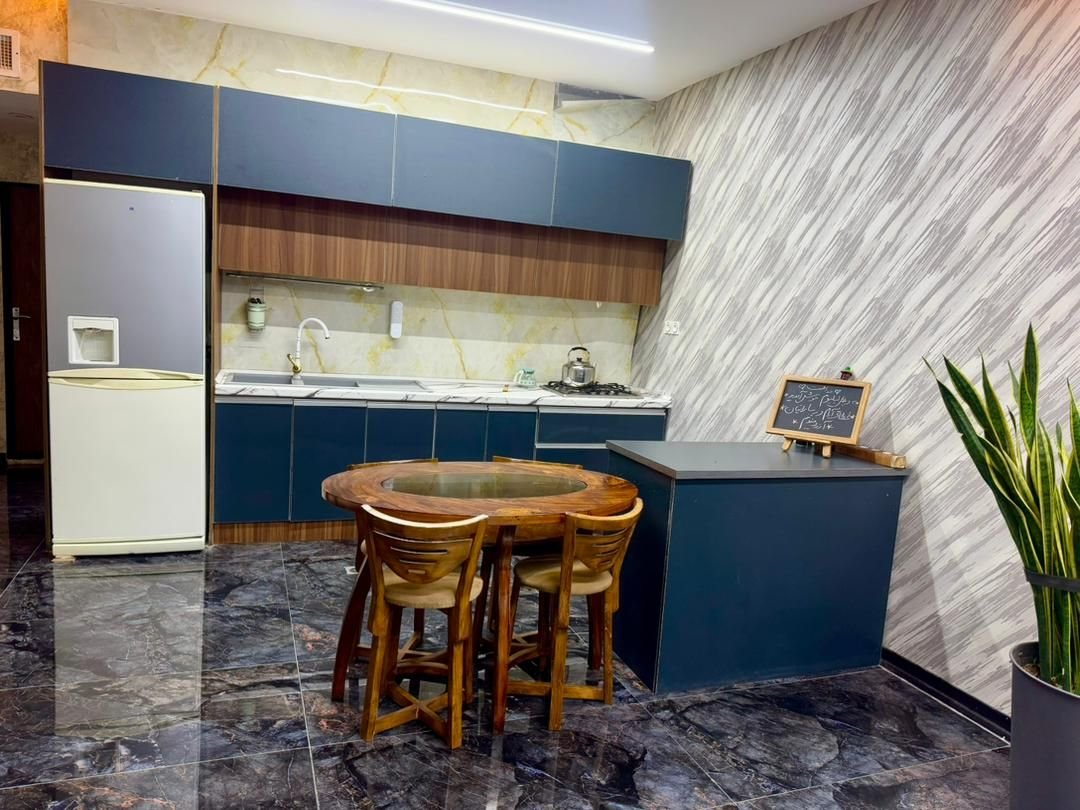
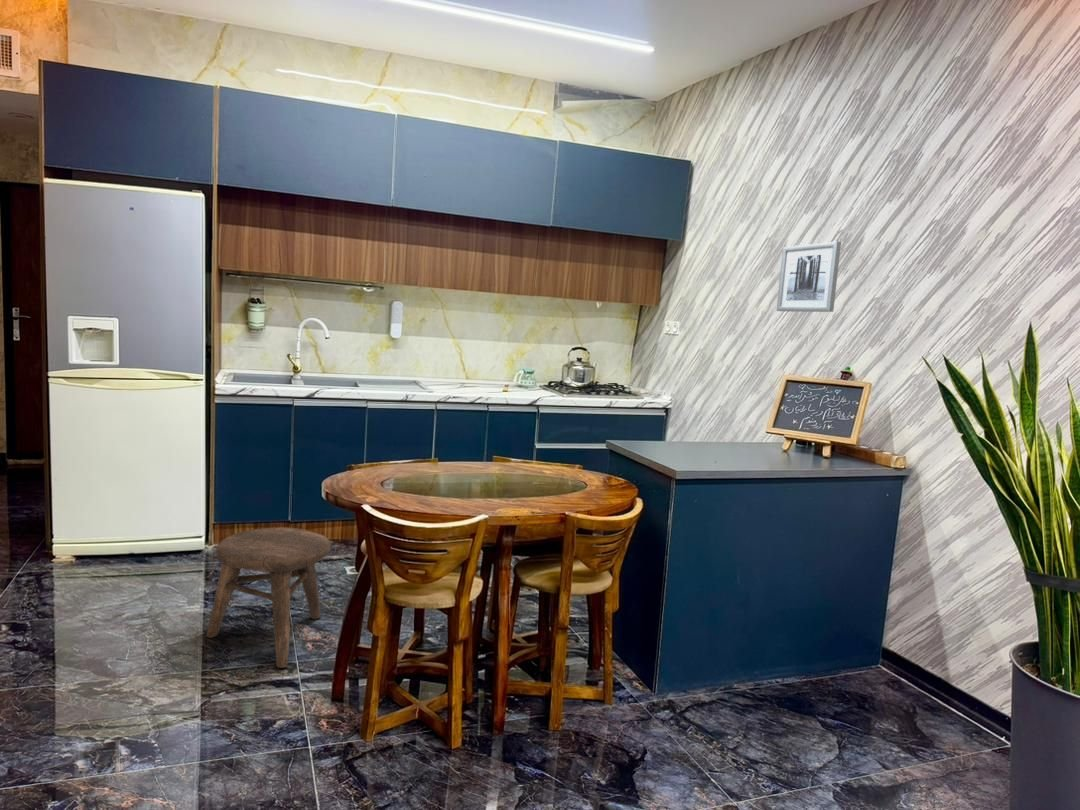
+ stool [205,527,332,669]
+ wall art [776,240,842,313]
